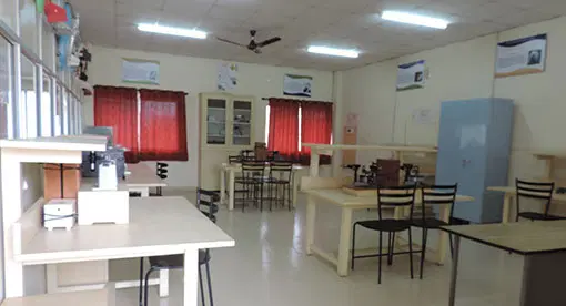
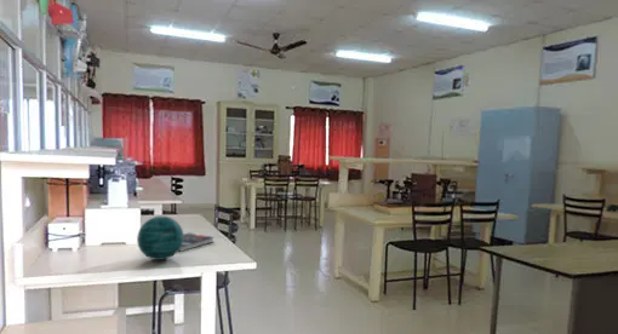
+ decorative orb [136,215,184,261]
+ hardback book [178,231,216,253]
